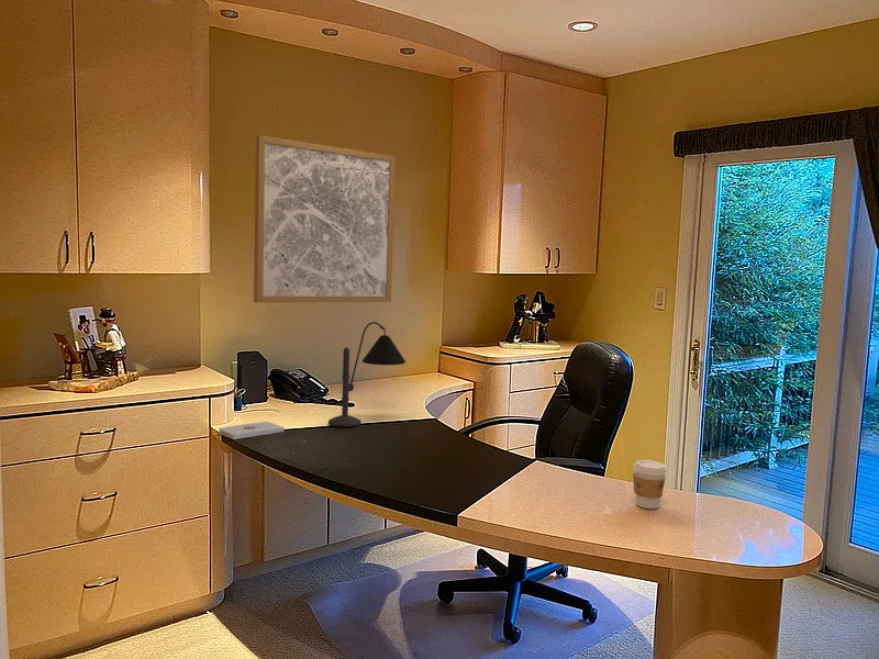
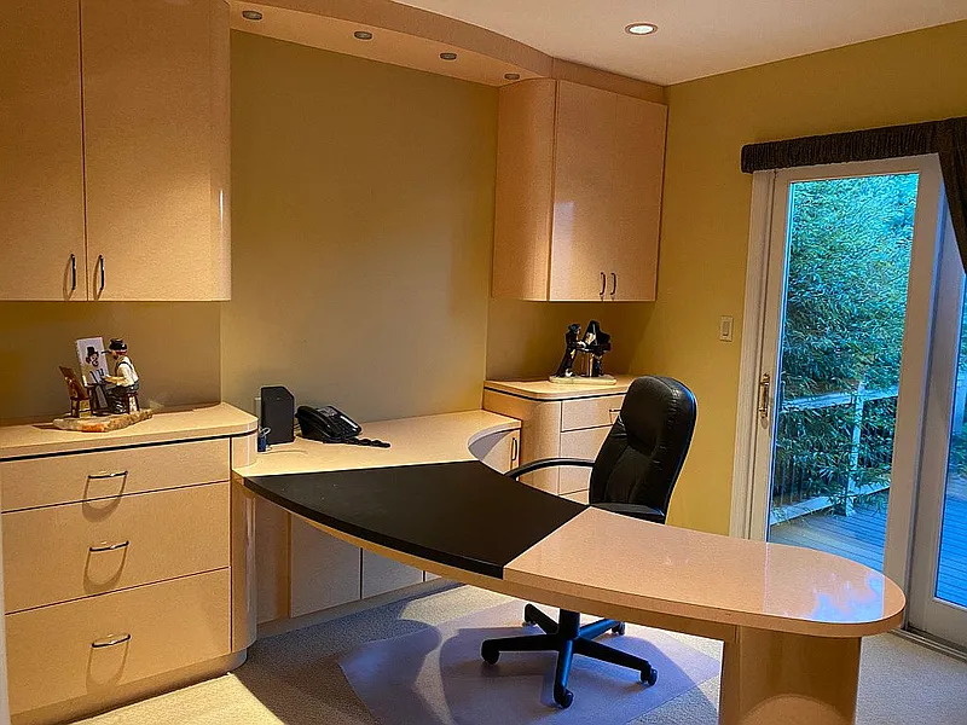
- notepad [218,421,286,440]
- desk lamp [327,321,407,427]
- wall art [253,134,397,303]
- coffee cup [632,459,668,510]
